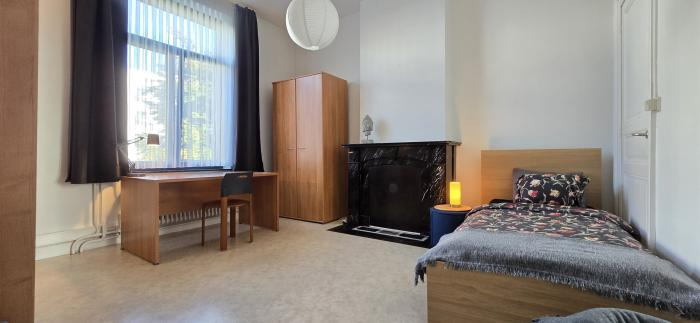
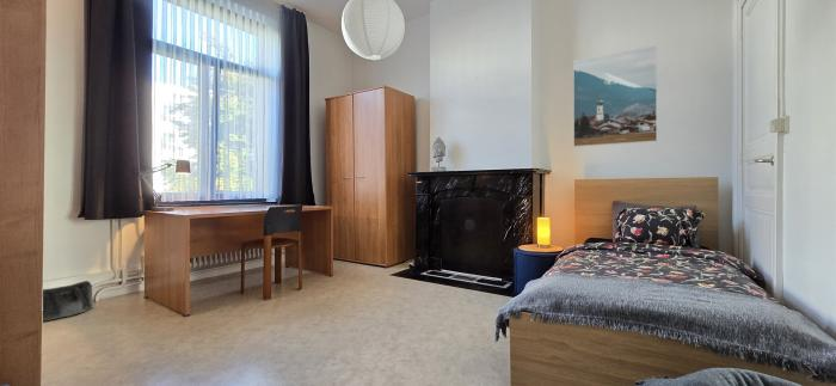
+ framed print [572,44,658,148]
+ saddlebag [42,280,94,321]
